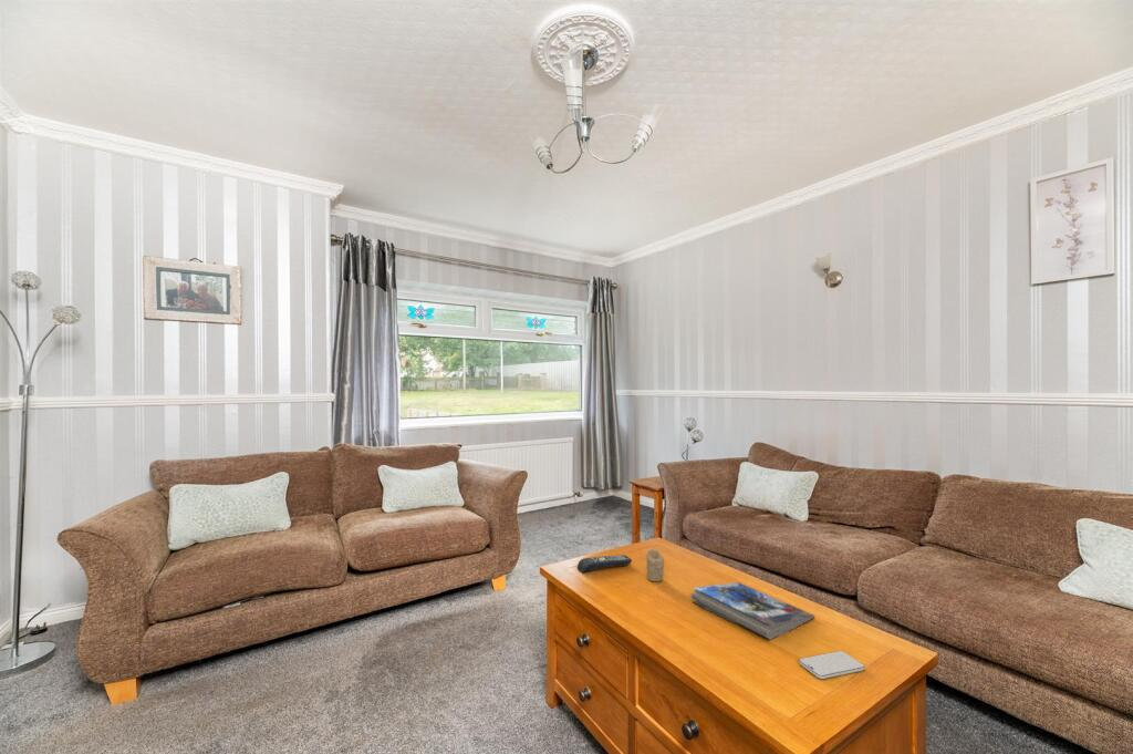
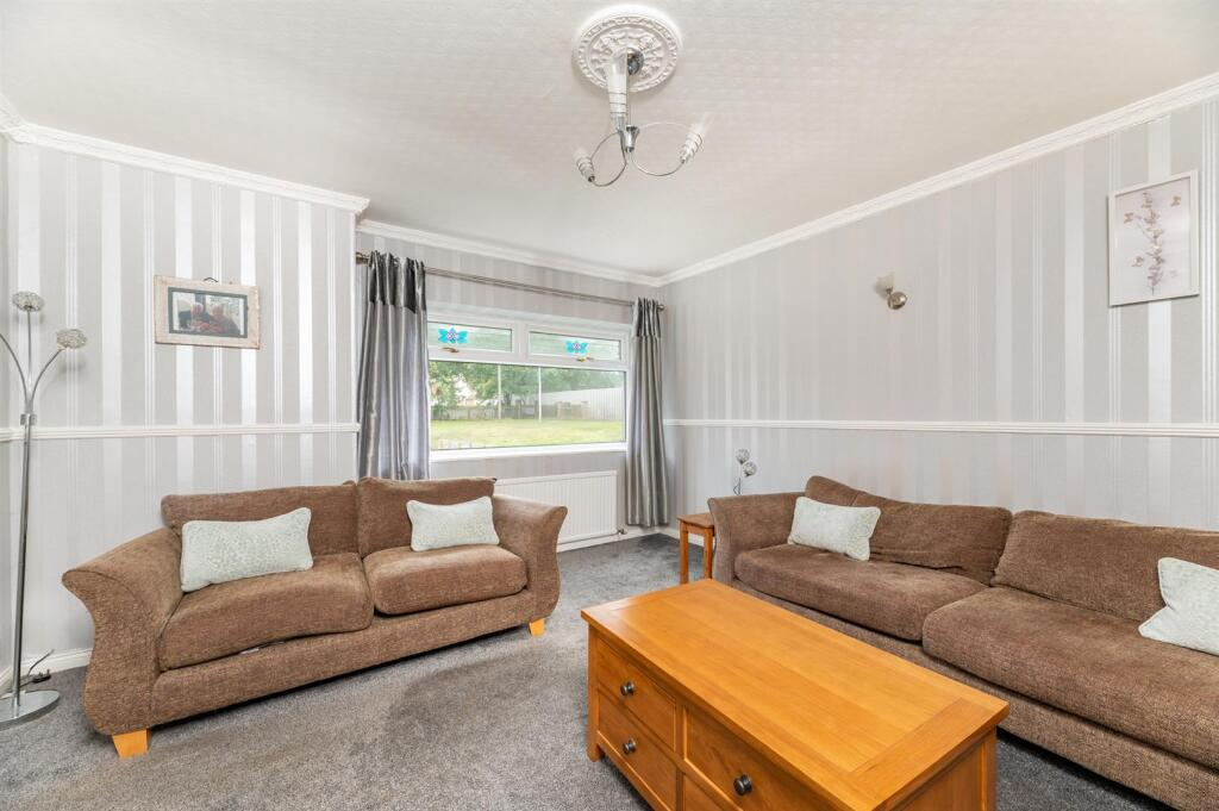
- magazine [690,581,815,641]
- remote control [576,554,633,575]
- smartphone [798,650,865,680]
- candle [645,548,665,582]
